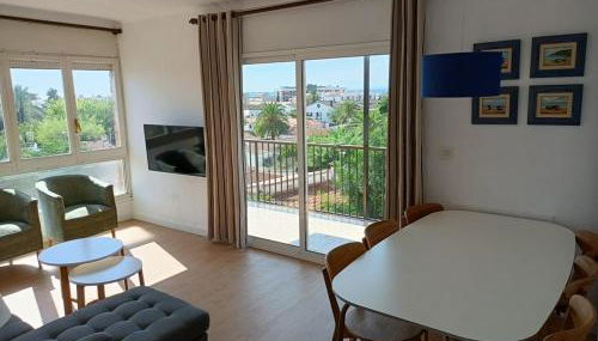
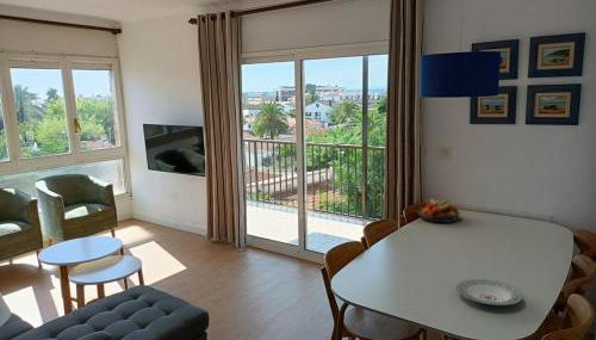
+ fruit bowl [417,198,461,224]
+ plate [455,278,523,307]
